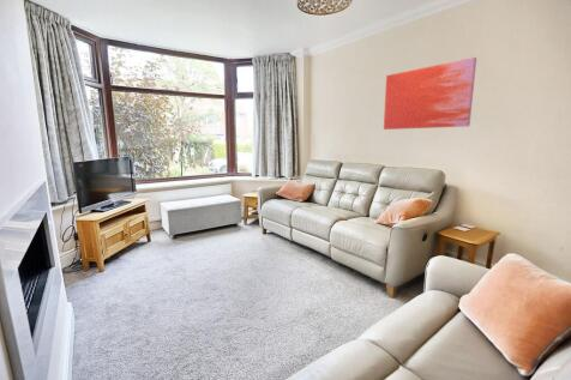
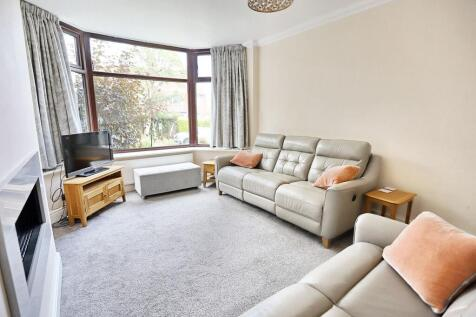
- wall art [383,56,477,131]
